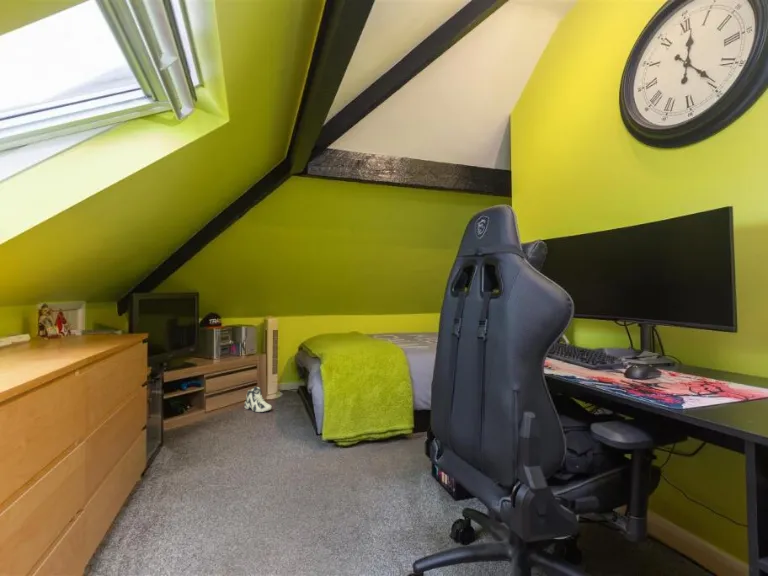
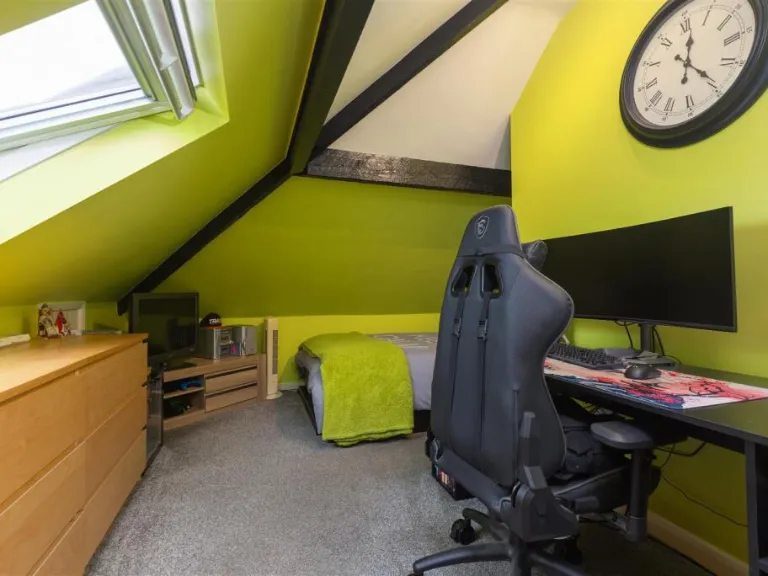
- sneaker [244,385,273,413]
